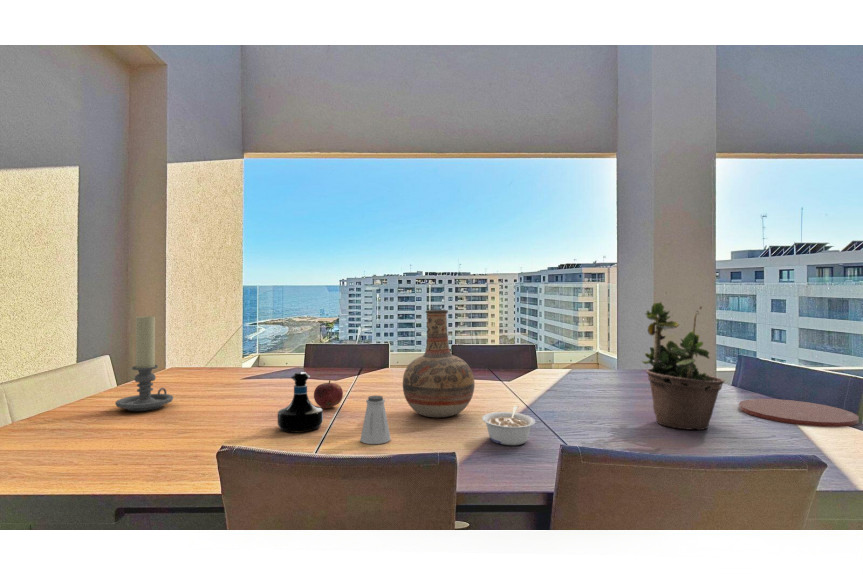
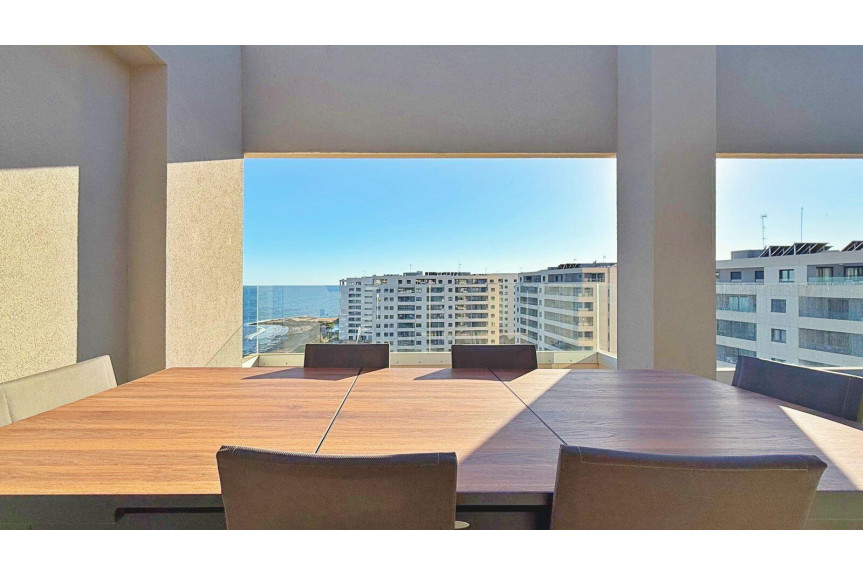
- vase [402,309,475,418]
- potted plant [641,292,725,431]
- legume [481,405,536,446]
- plate [738,398,859,428]
- candle holder [114,314,174,412]
- fruit [313,379,344,409]
- saltshaker [359,394,392,445]
- tequila bottle [277,371,324,433]
